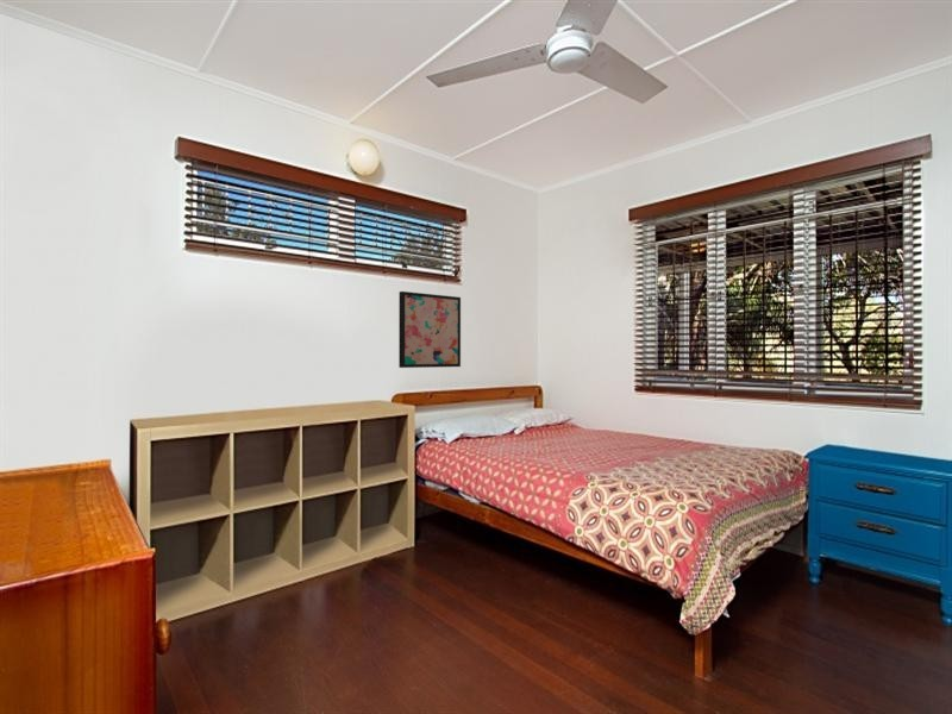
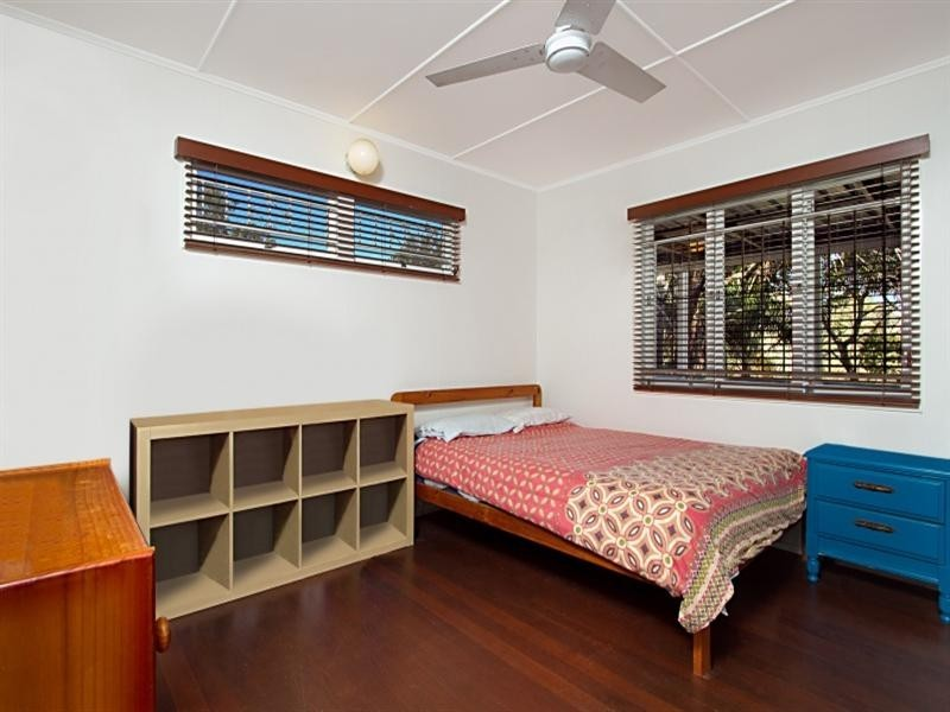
- wall art [397,290,462,369]
